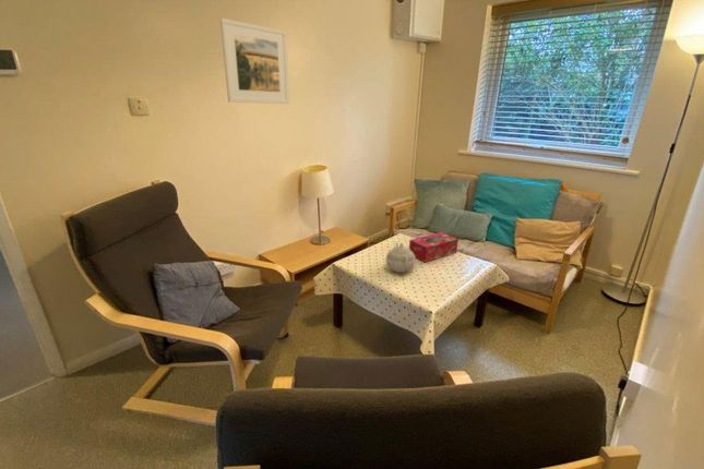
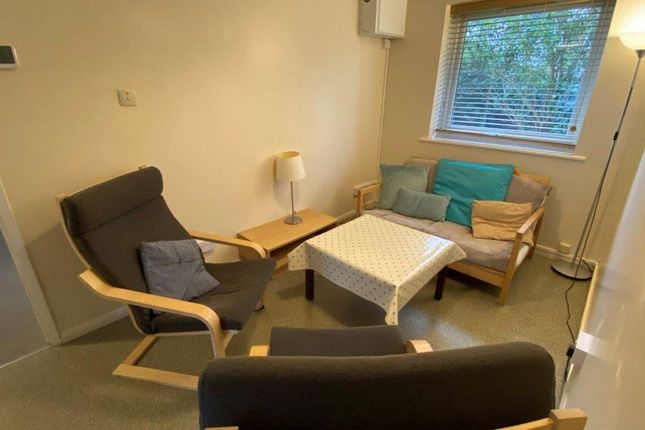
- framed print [219,17,290,105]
- tissue box [408,231,460,263]
- teapot [385,241,417,274]
